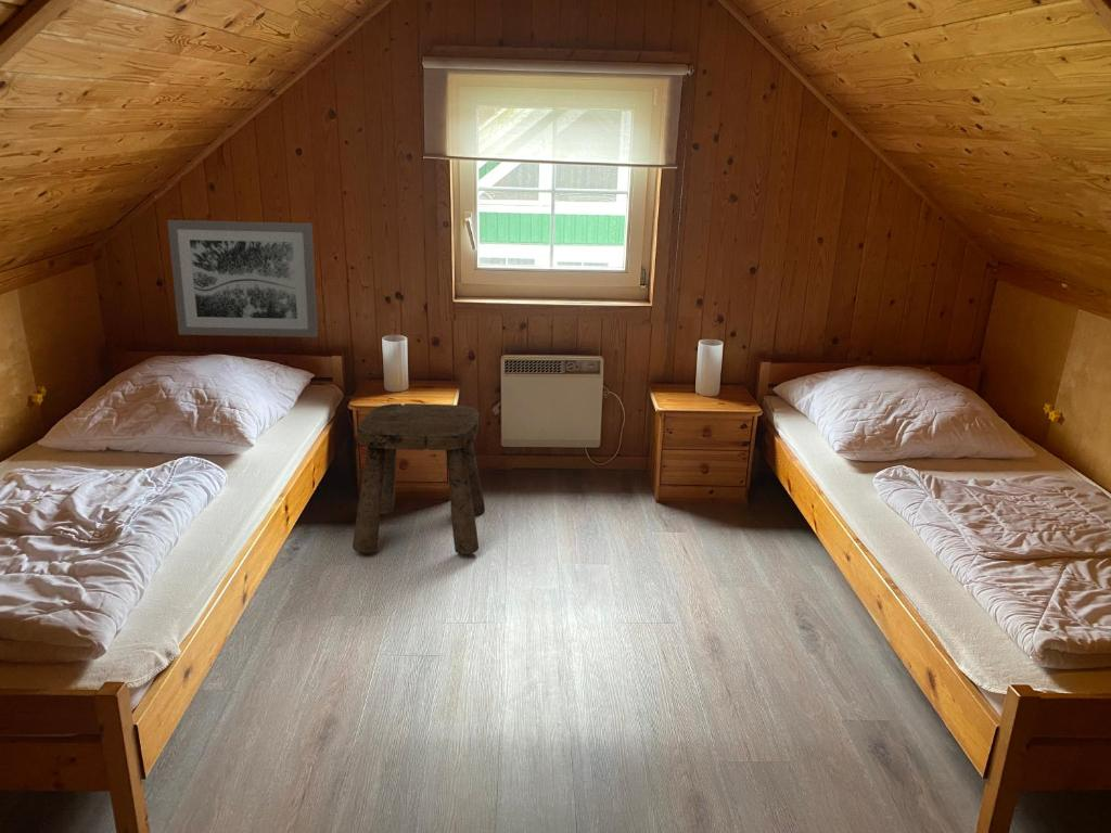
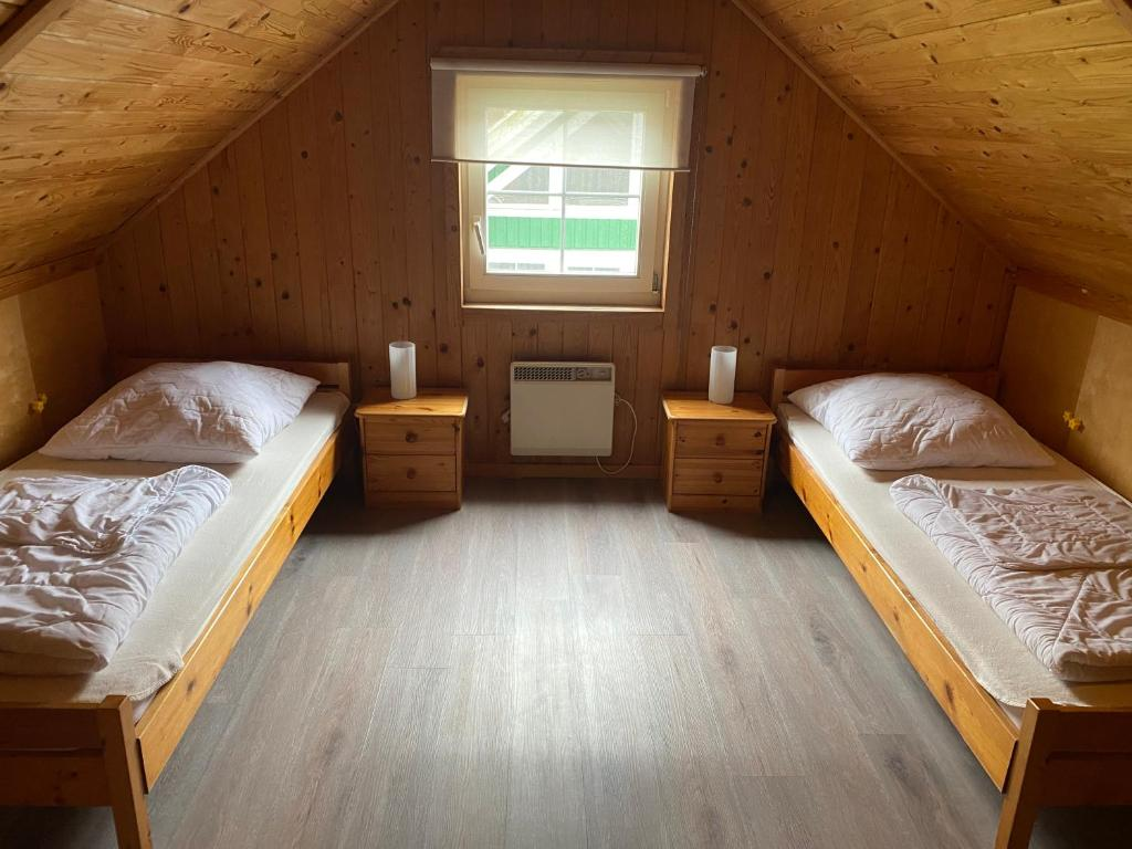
- wall art [166,219,319,338]
- stool [352,402,486,555]
